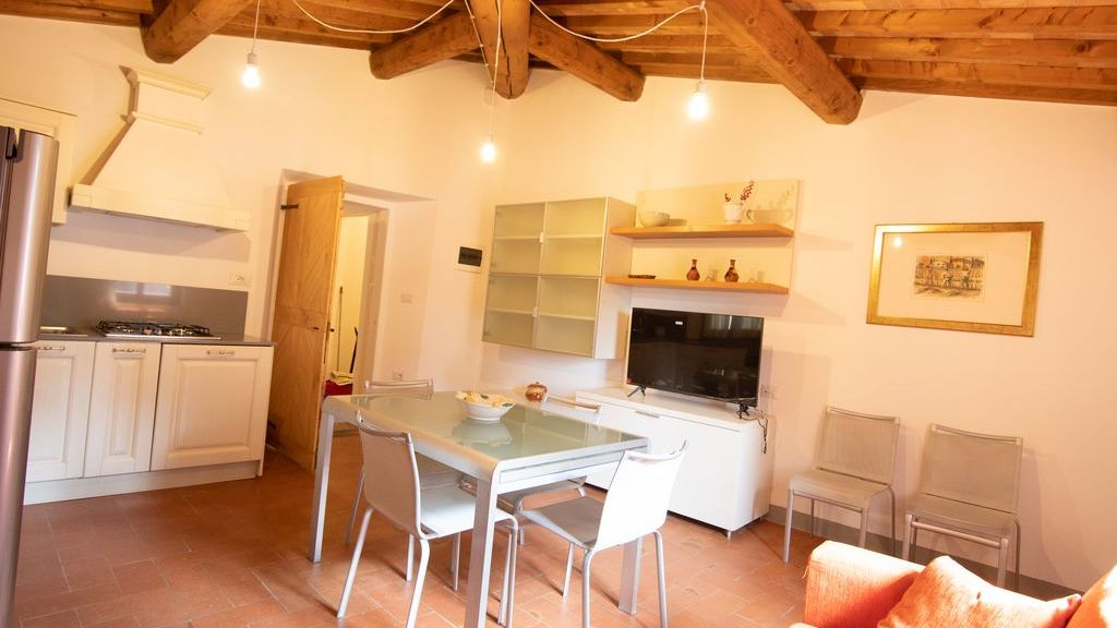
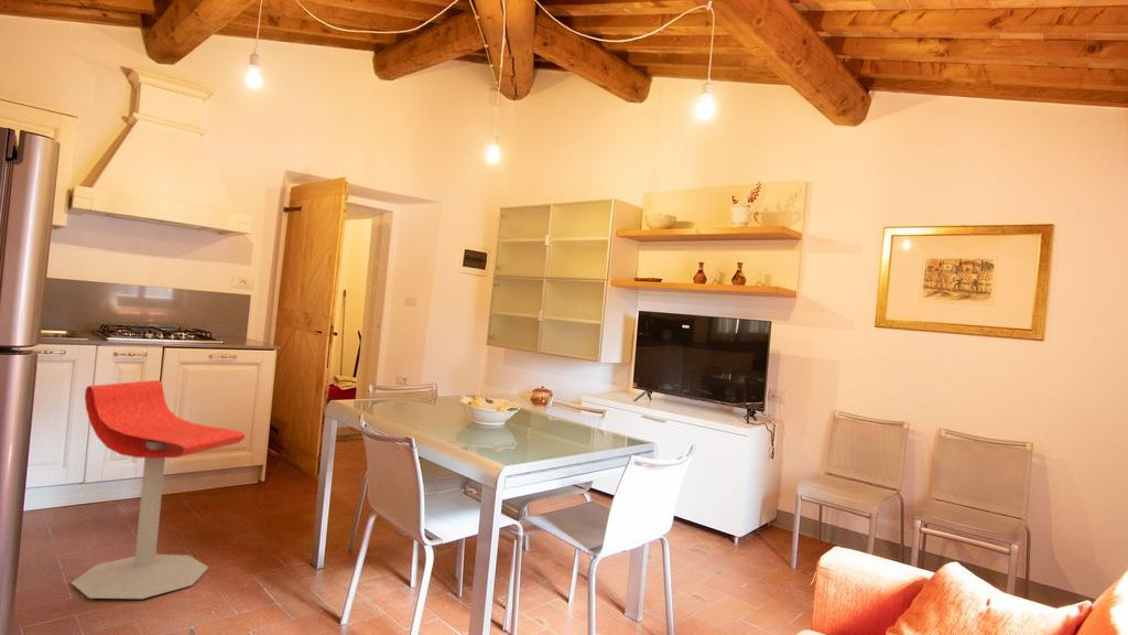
+ stool [70,379,247,600]
